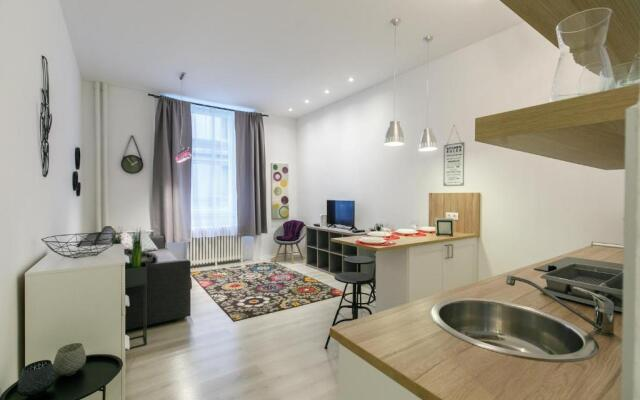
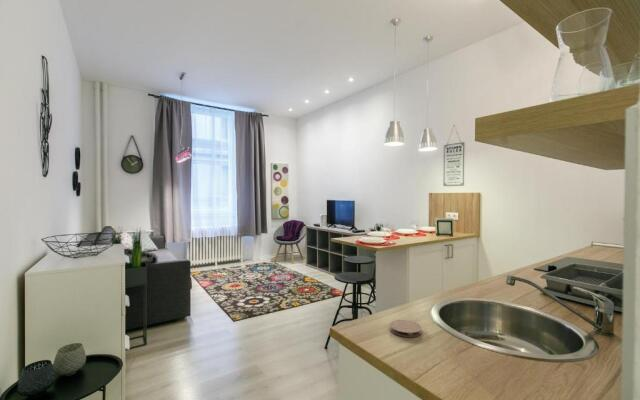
+ coaster [389,319,423,338]
